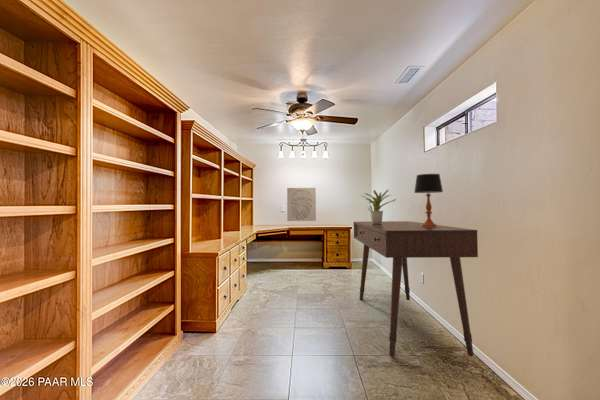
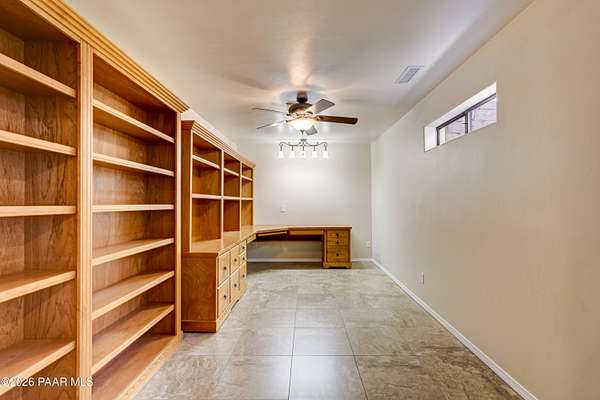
- potted plant [361,189,397,224]
- table lamp [413,173,444,227]
- wall art [286,187,317,222]
- desk [353,220,479,358]
